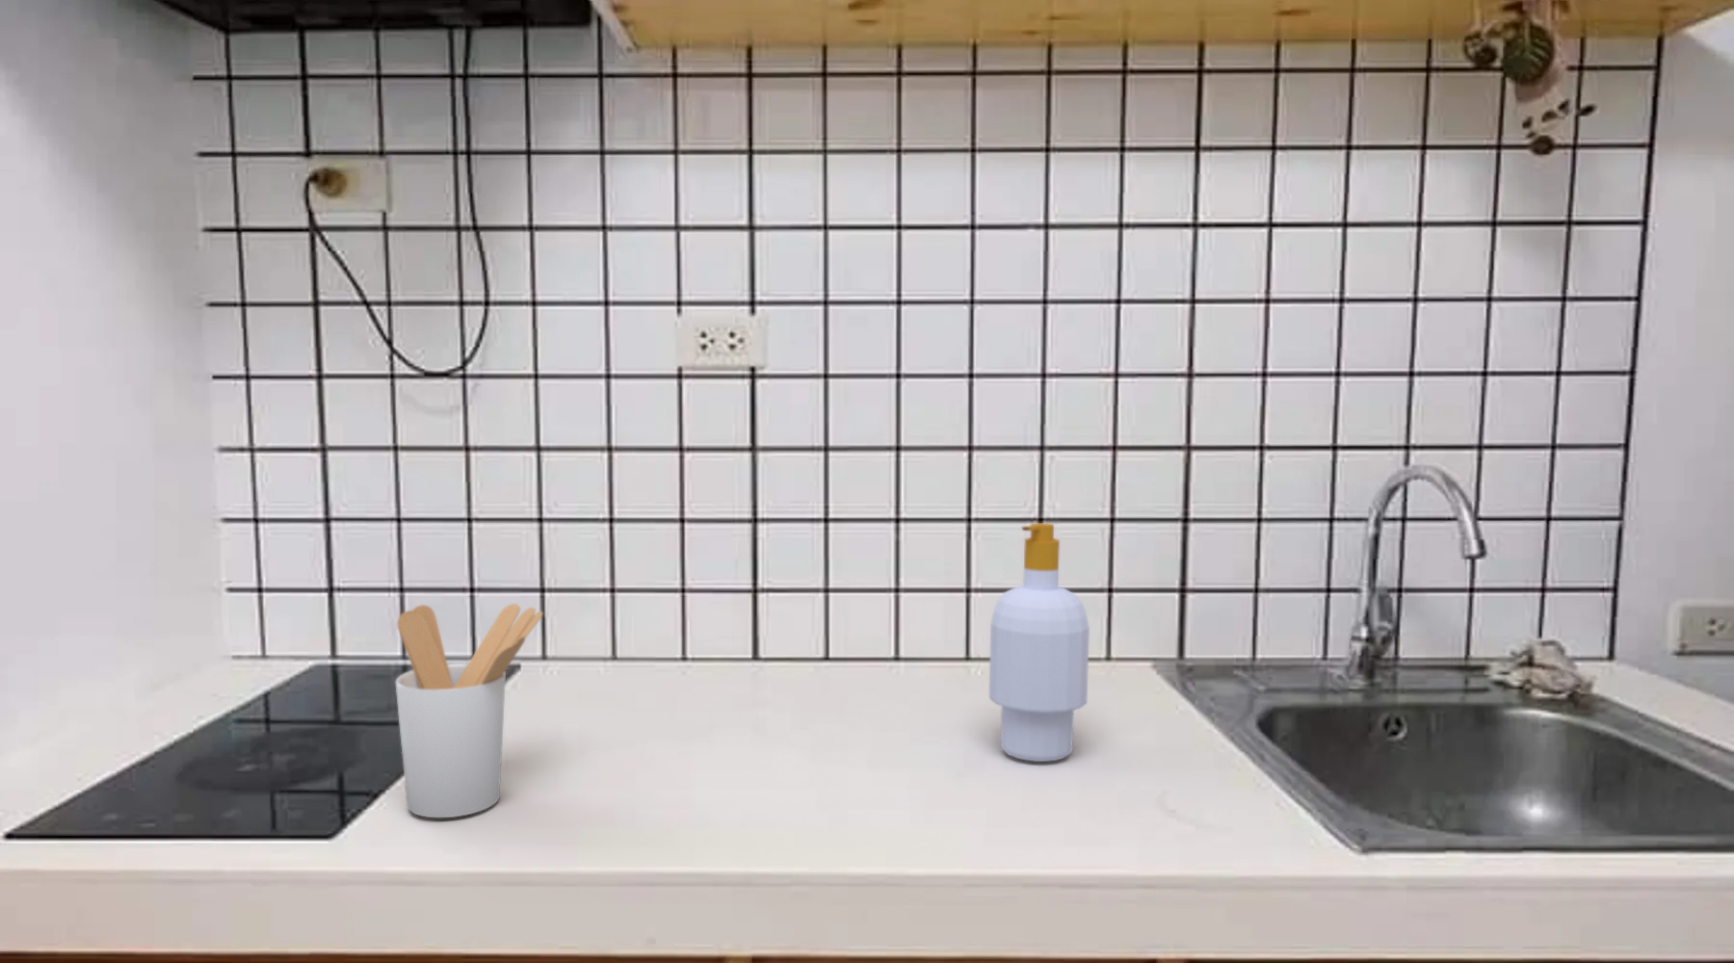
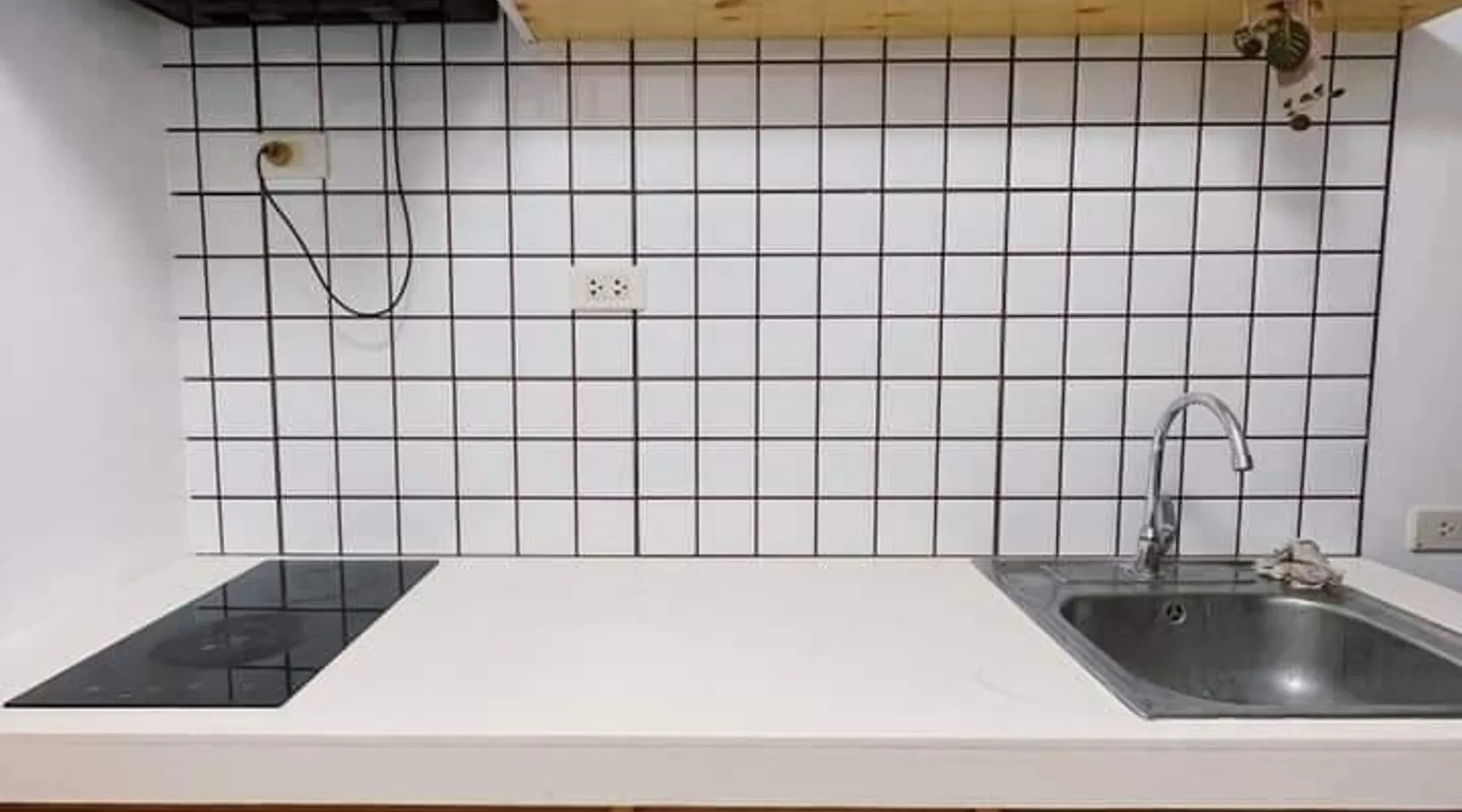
- utensil holder [395,602,543,818]
- soap bottle [988,522,1090,763]
